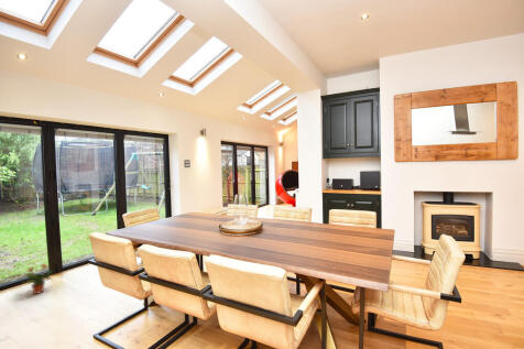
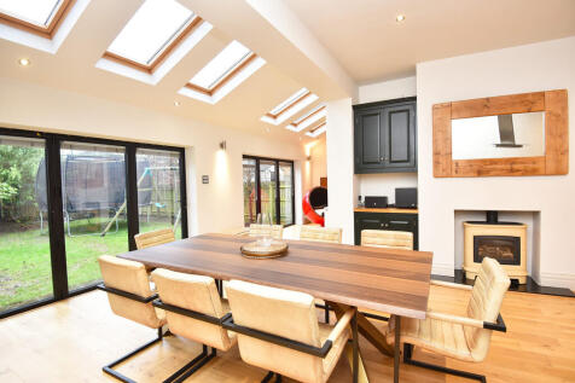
- potted plant [22,263,54,295]
